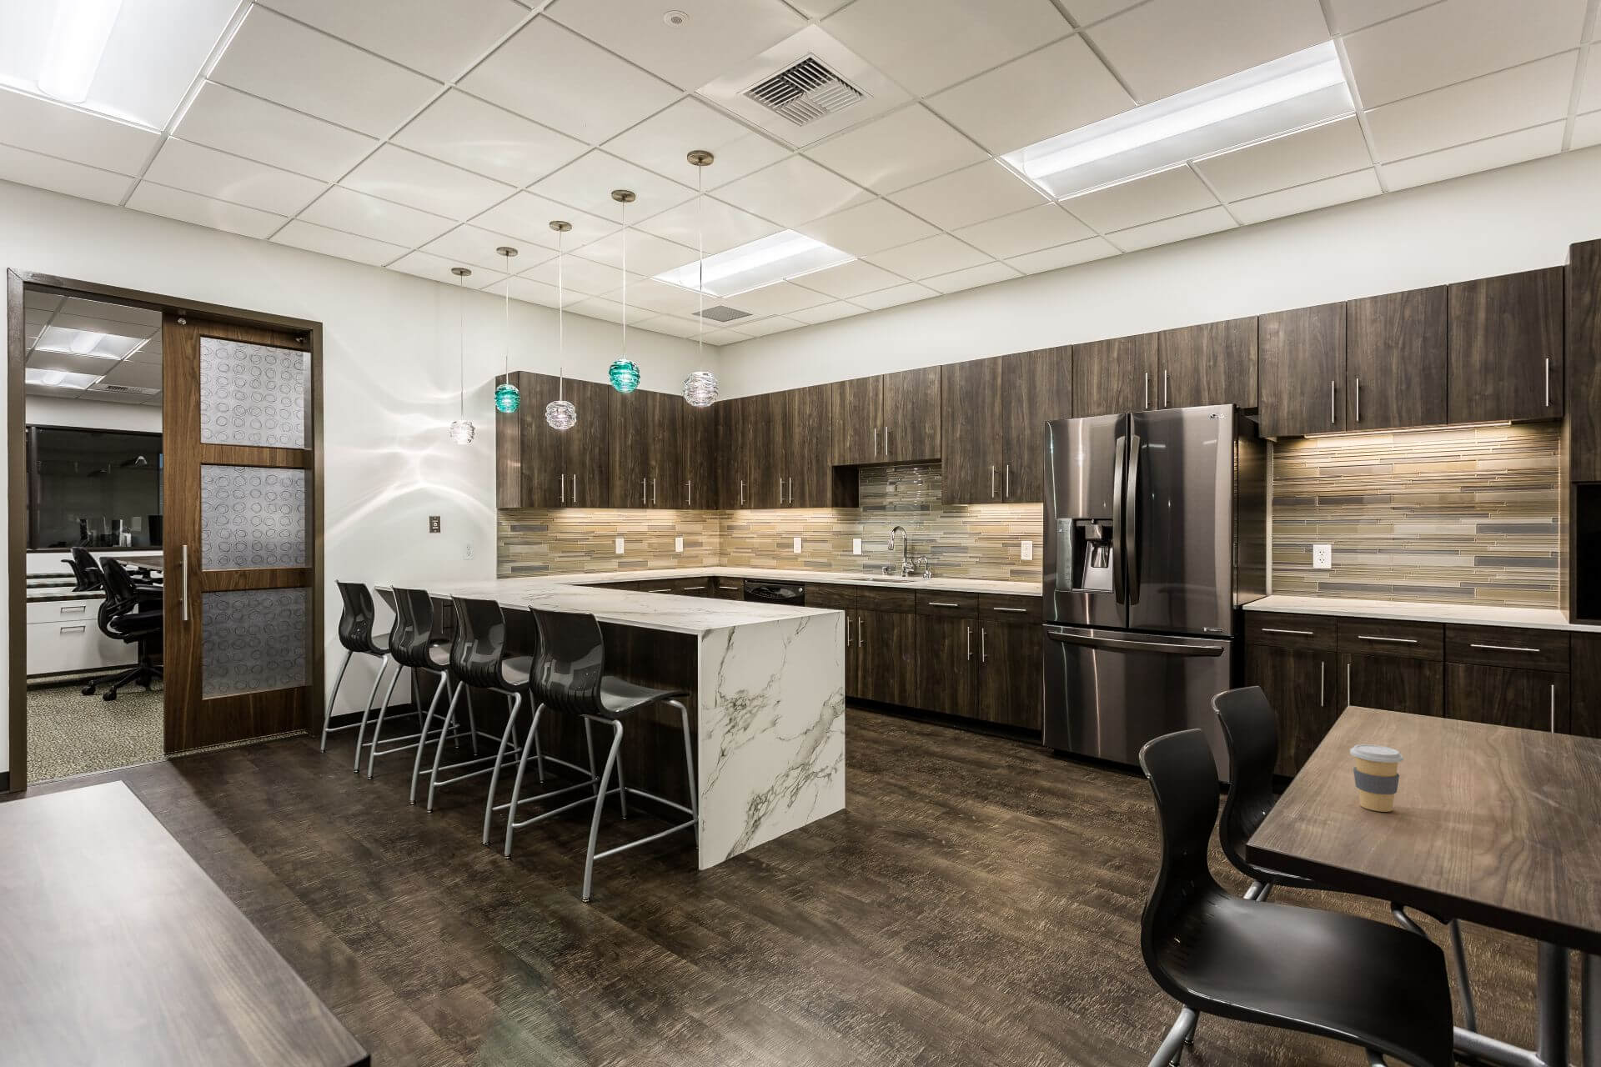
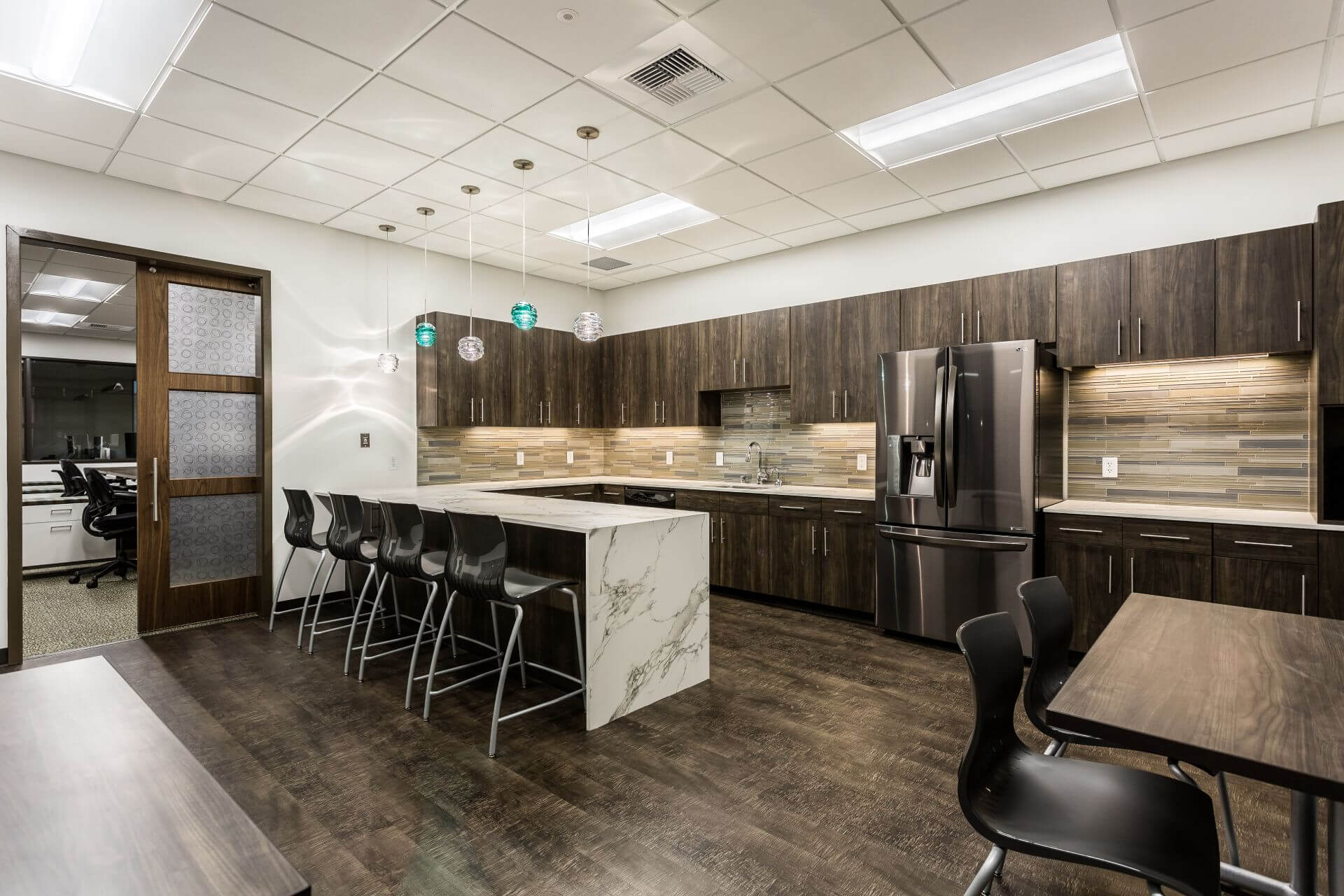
- coffee cup [1350,743,1404,812]
